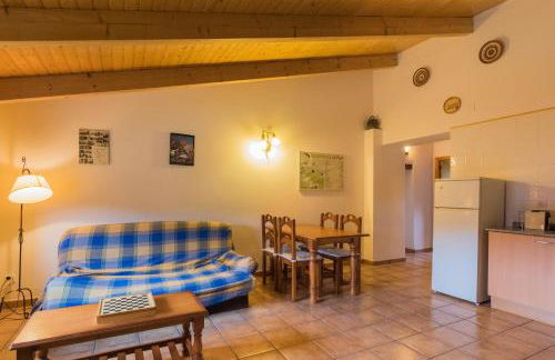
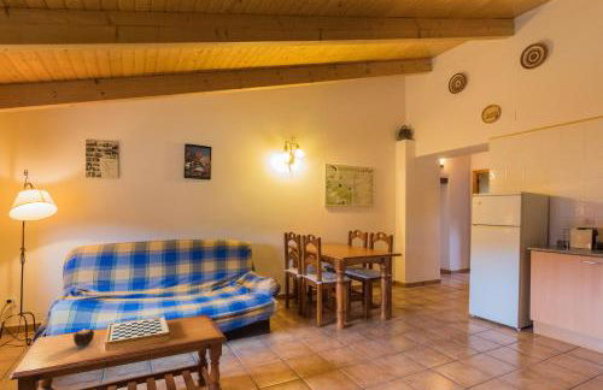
+ candle [72,327,95,349]
